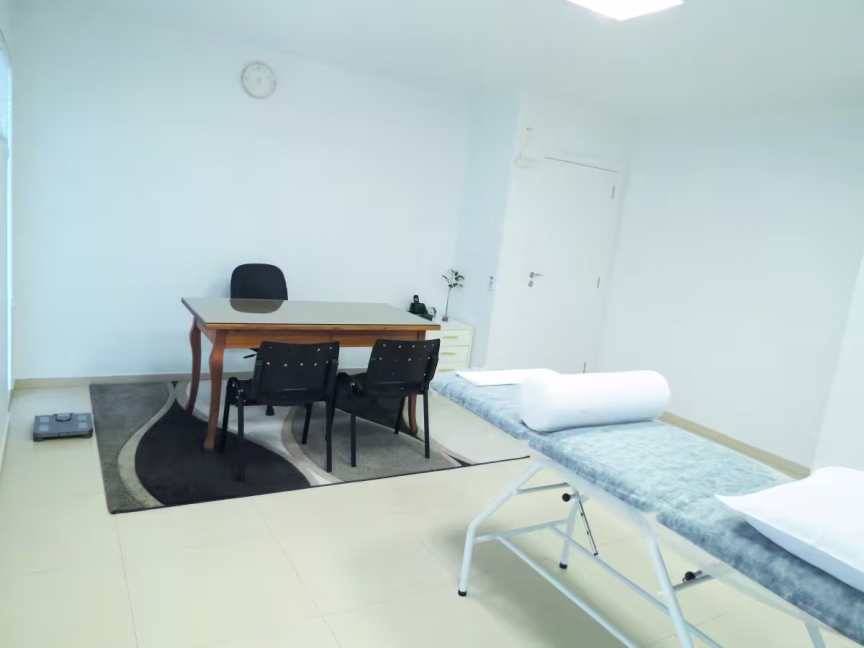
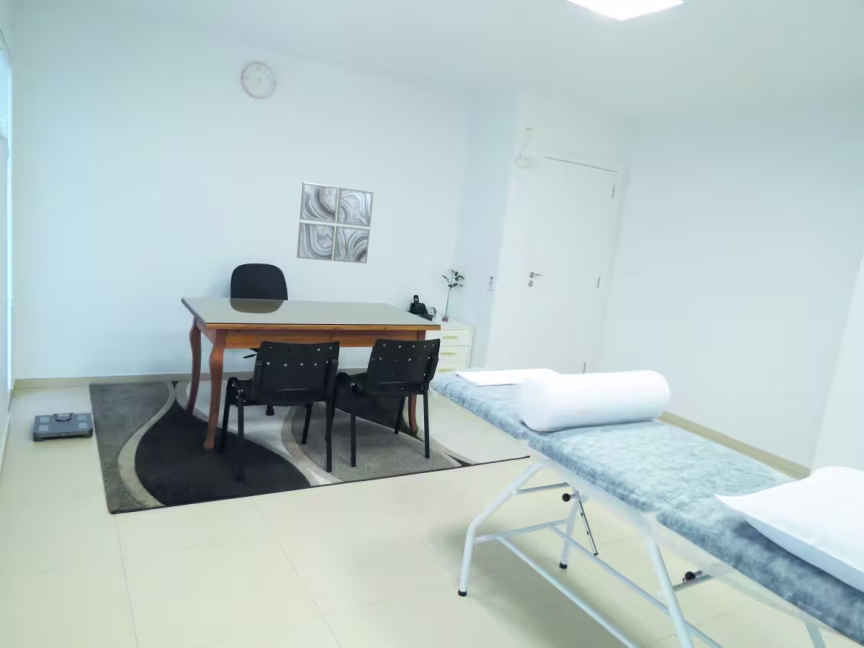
+ wall art [296,181,375,265]
